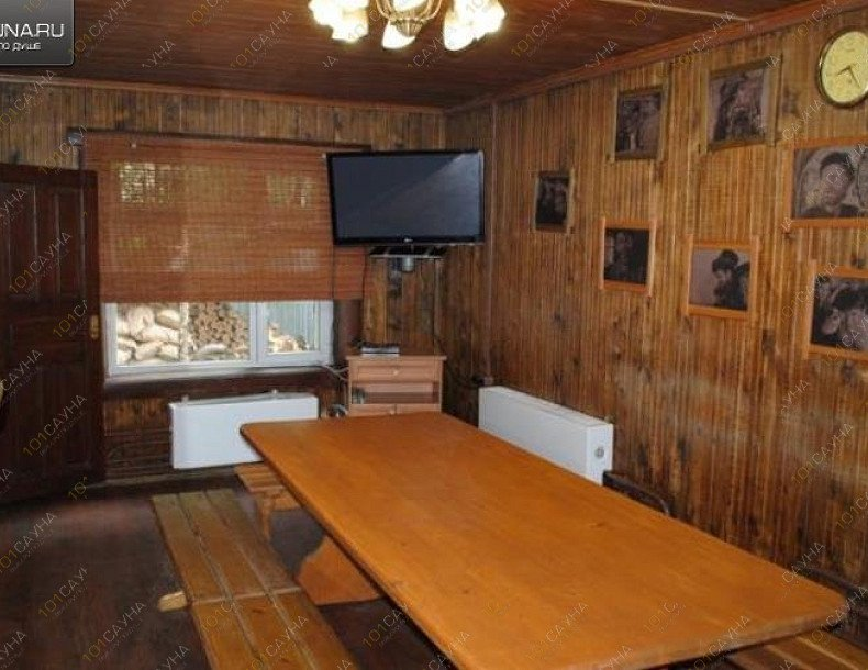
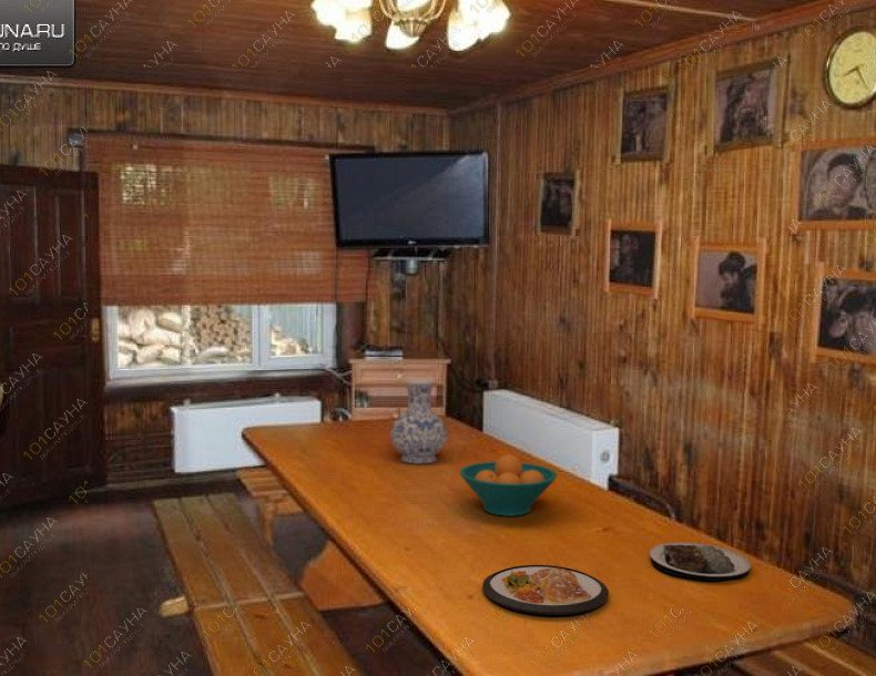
+ vase [389,377,449,465]
+ plate [649,541,752,582]
+ dish [481,564,610,616]
+ fruit bowl [458,453,559,518]
